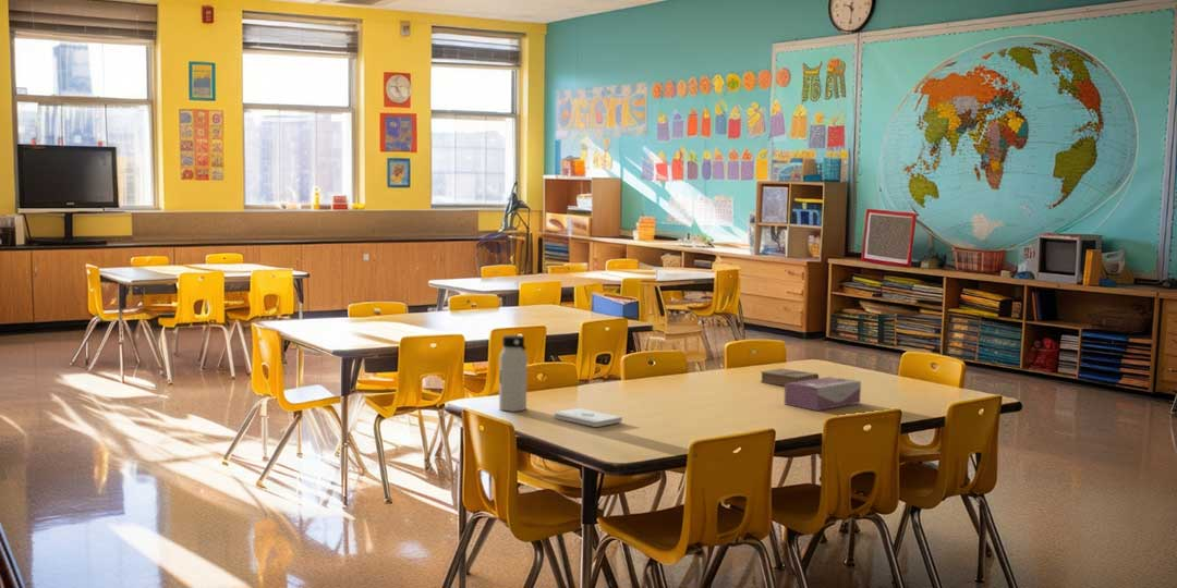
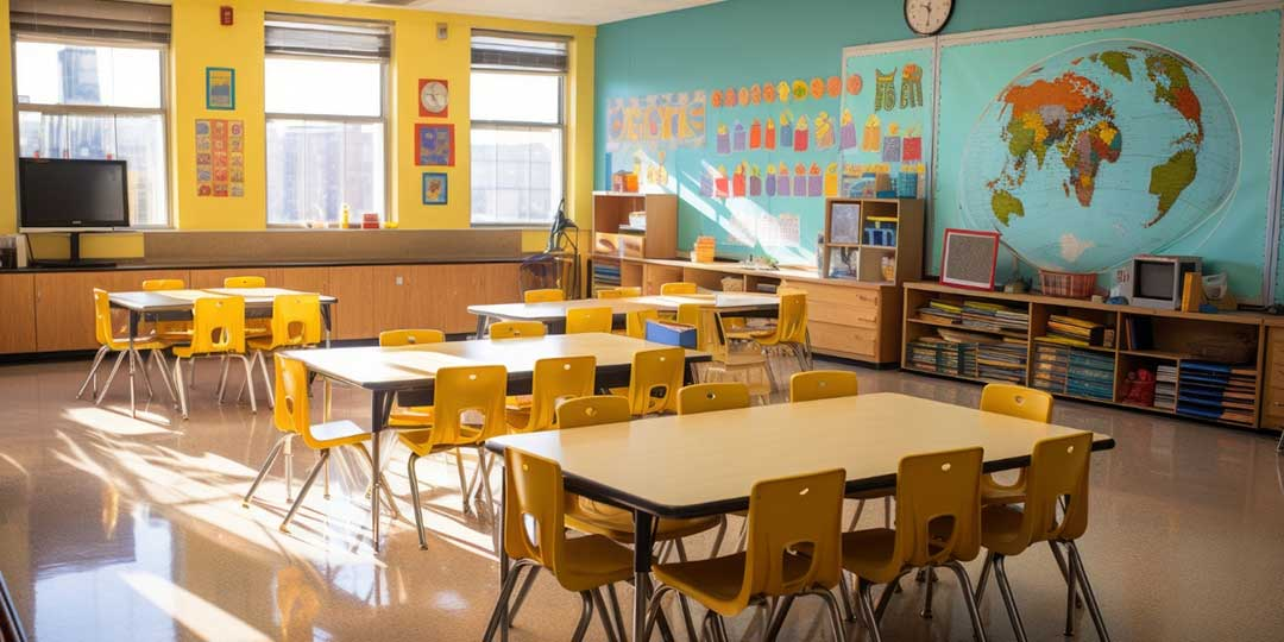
- notepad [553,407,623,428]
- tissue box [784,376,862,412]
- water bottle [498,334,529,413]
- book [760,368,820,388]
